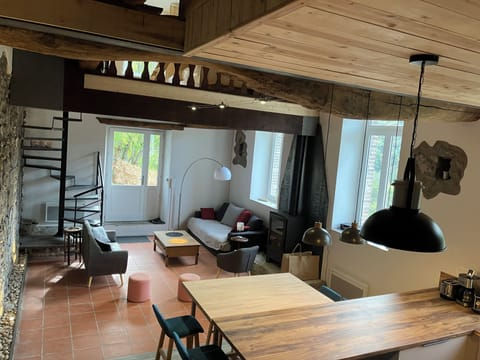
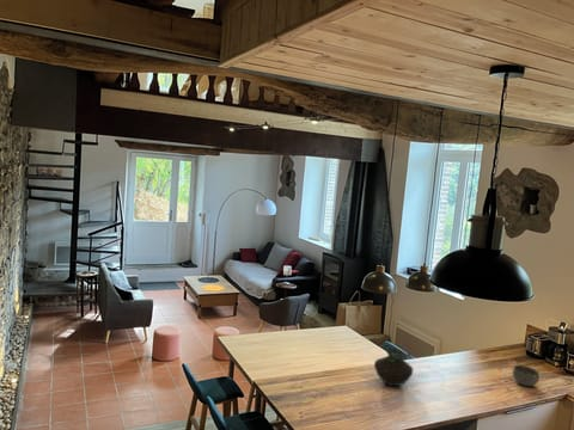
+ vase [373,348,414,387]
+ bowl [512,364,541,387]
